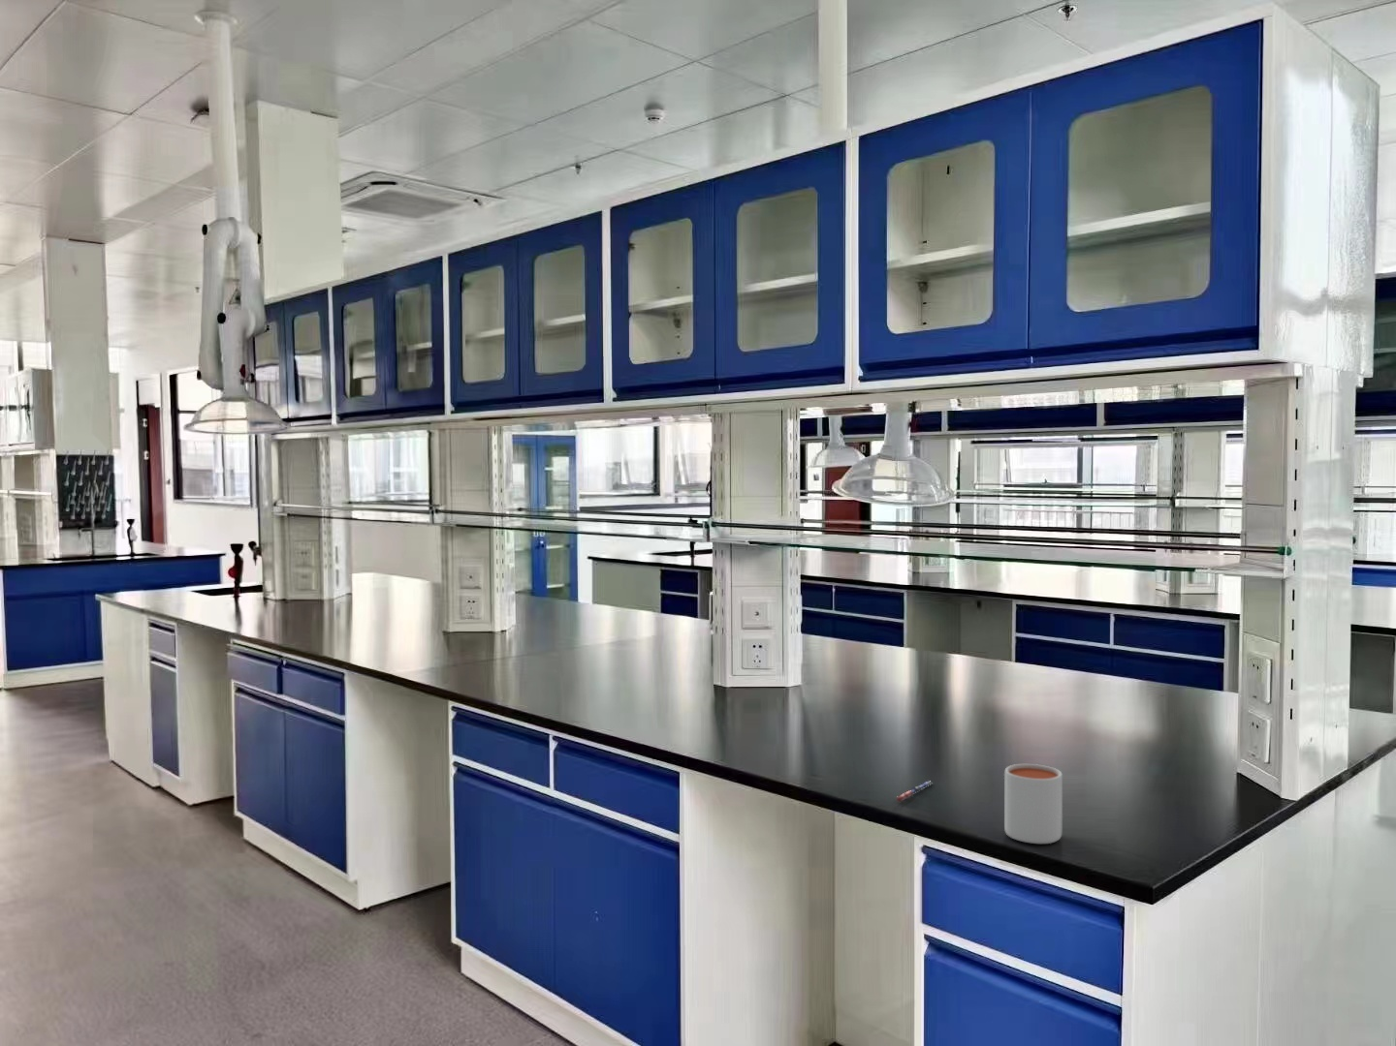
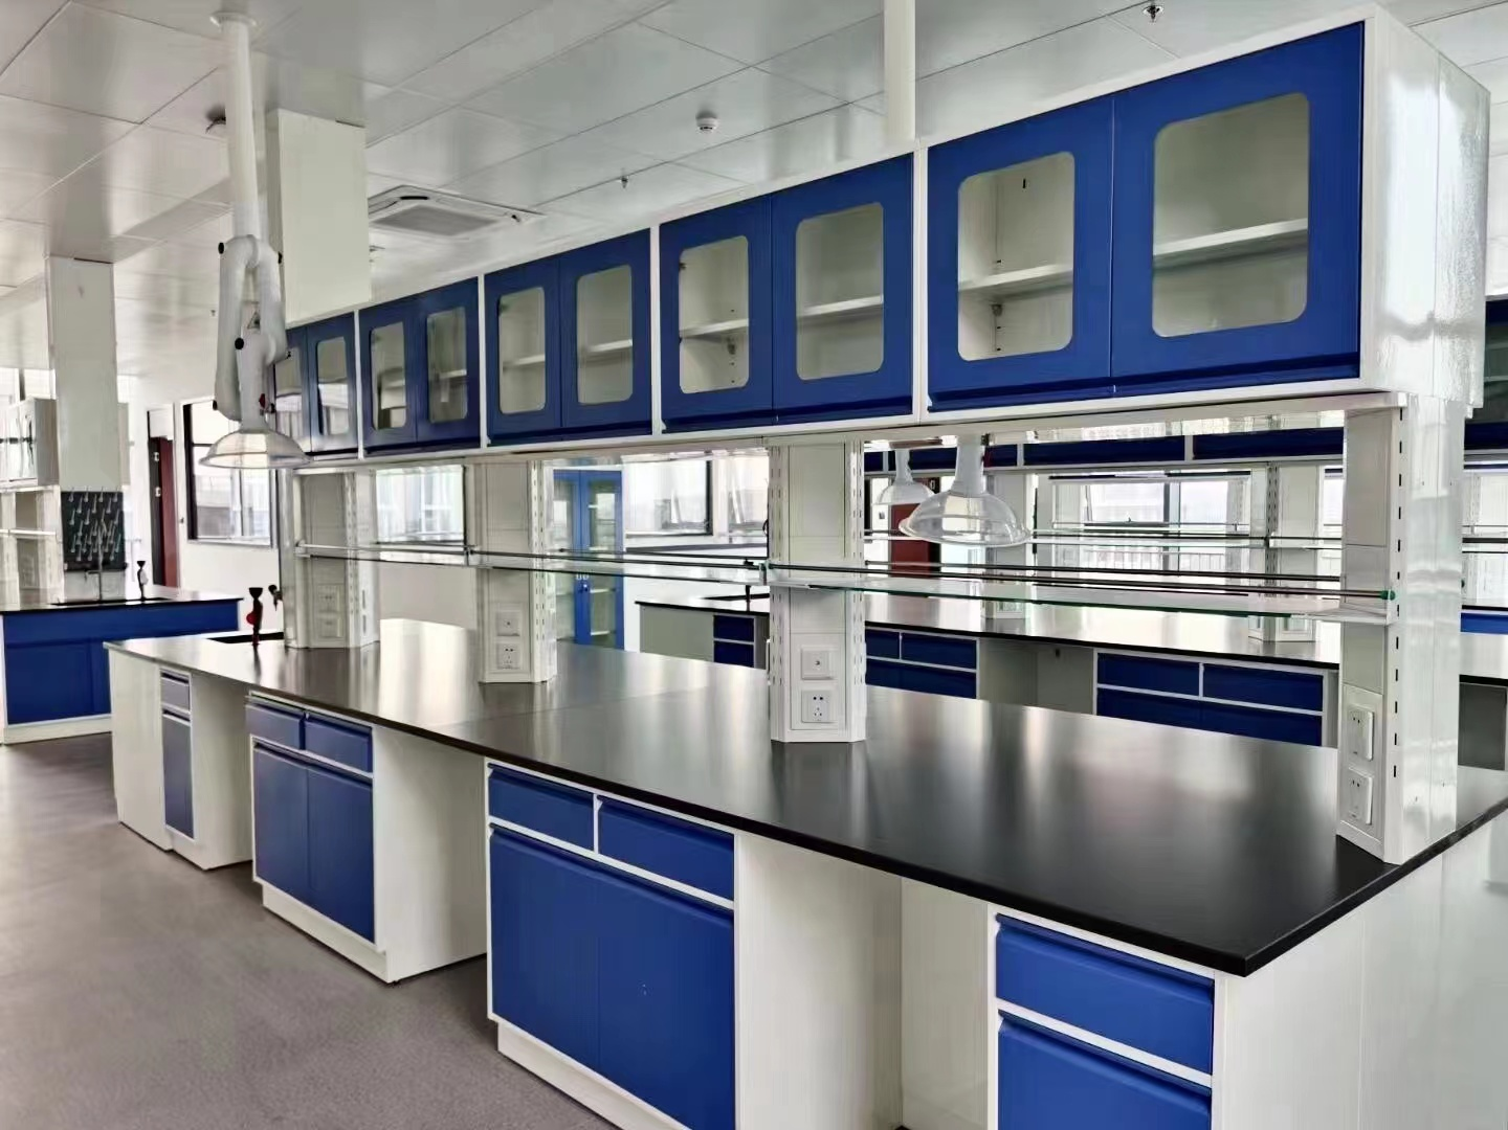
- mug [1004,764,1063,845]
- pen [894,780,932,802]
